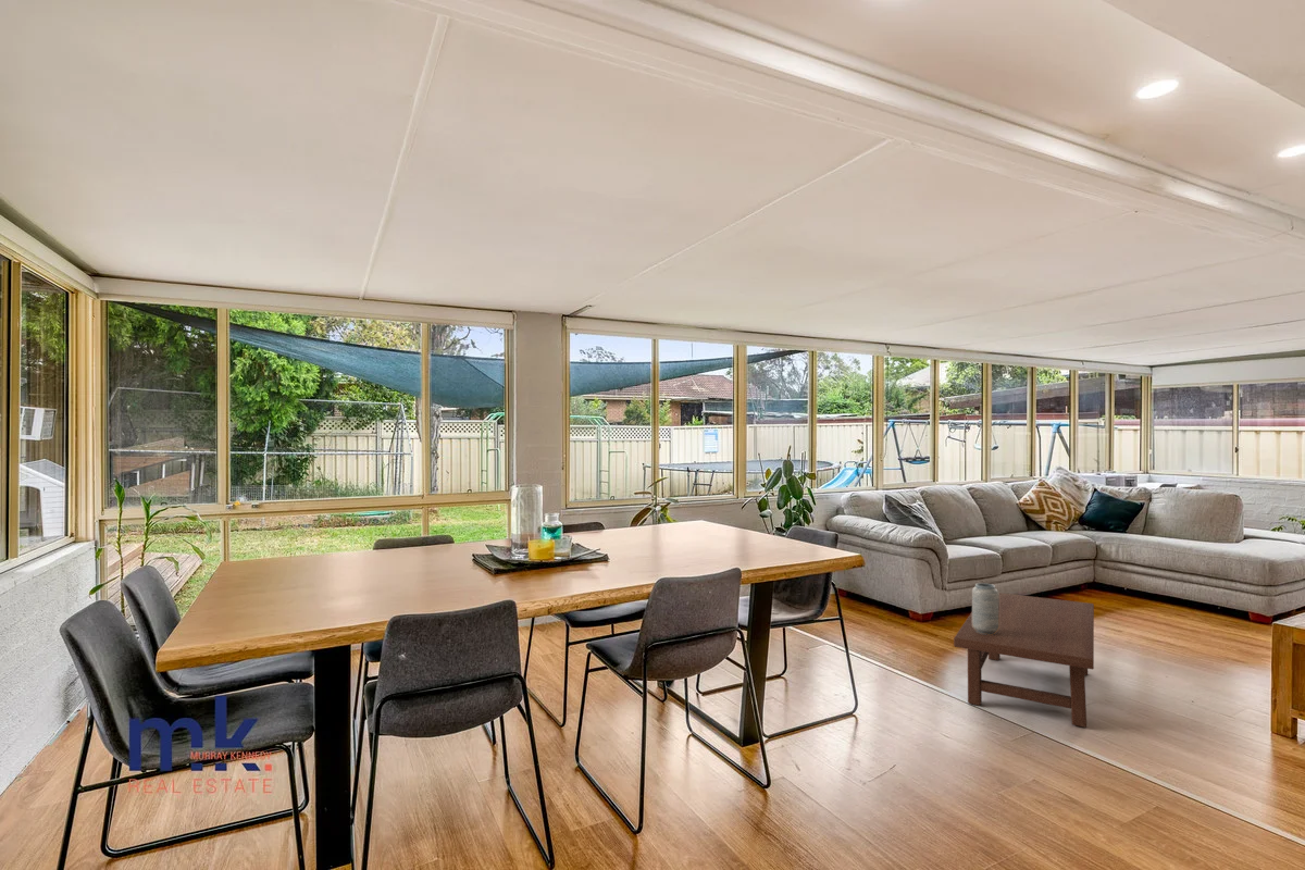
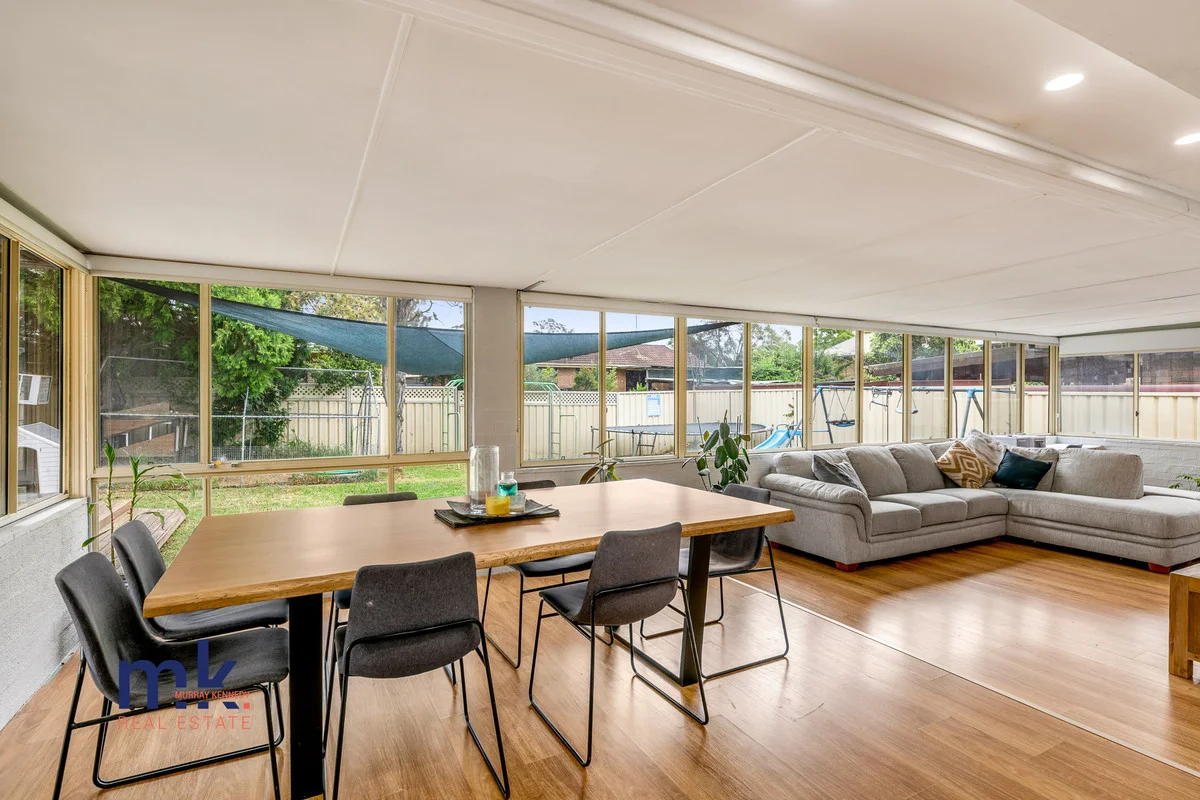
- coffee table [953,592,1095,729]
- vase [971,582,999,635]
